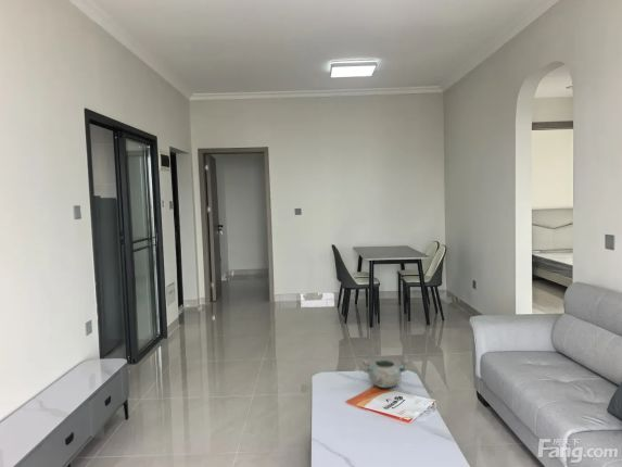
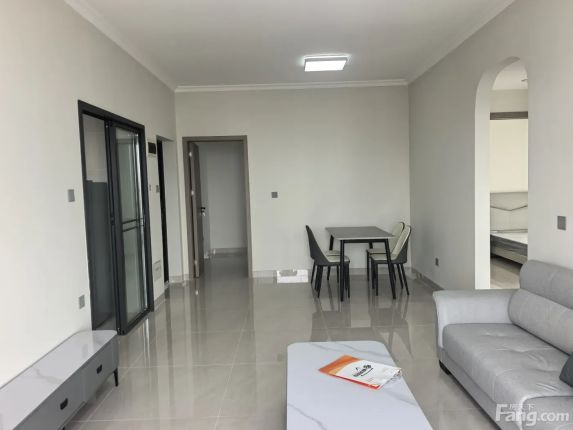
- decorative bowl [361,357,410,389]
